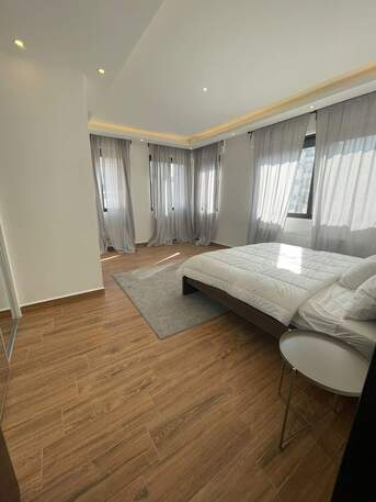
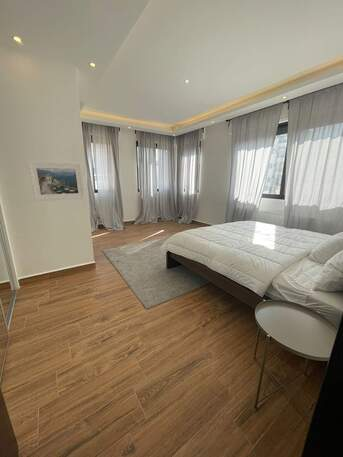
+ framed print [26,160,86,202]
